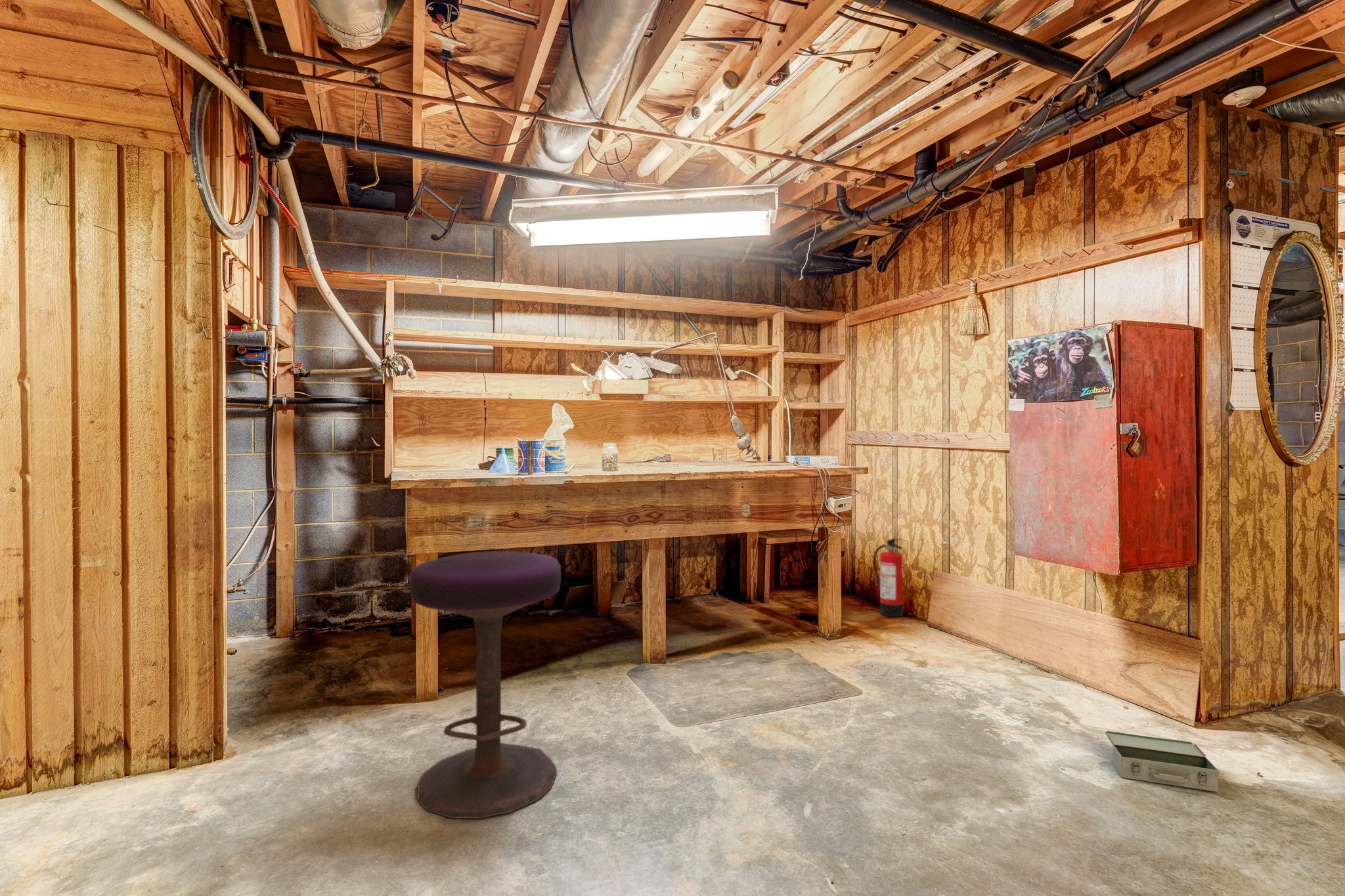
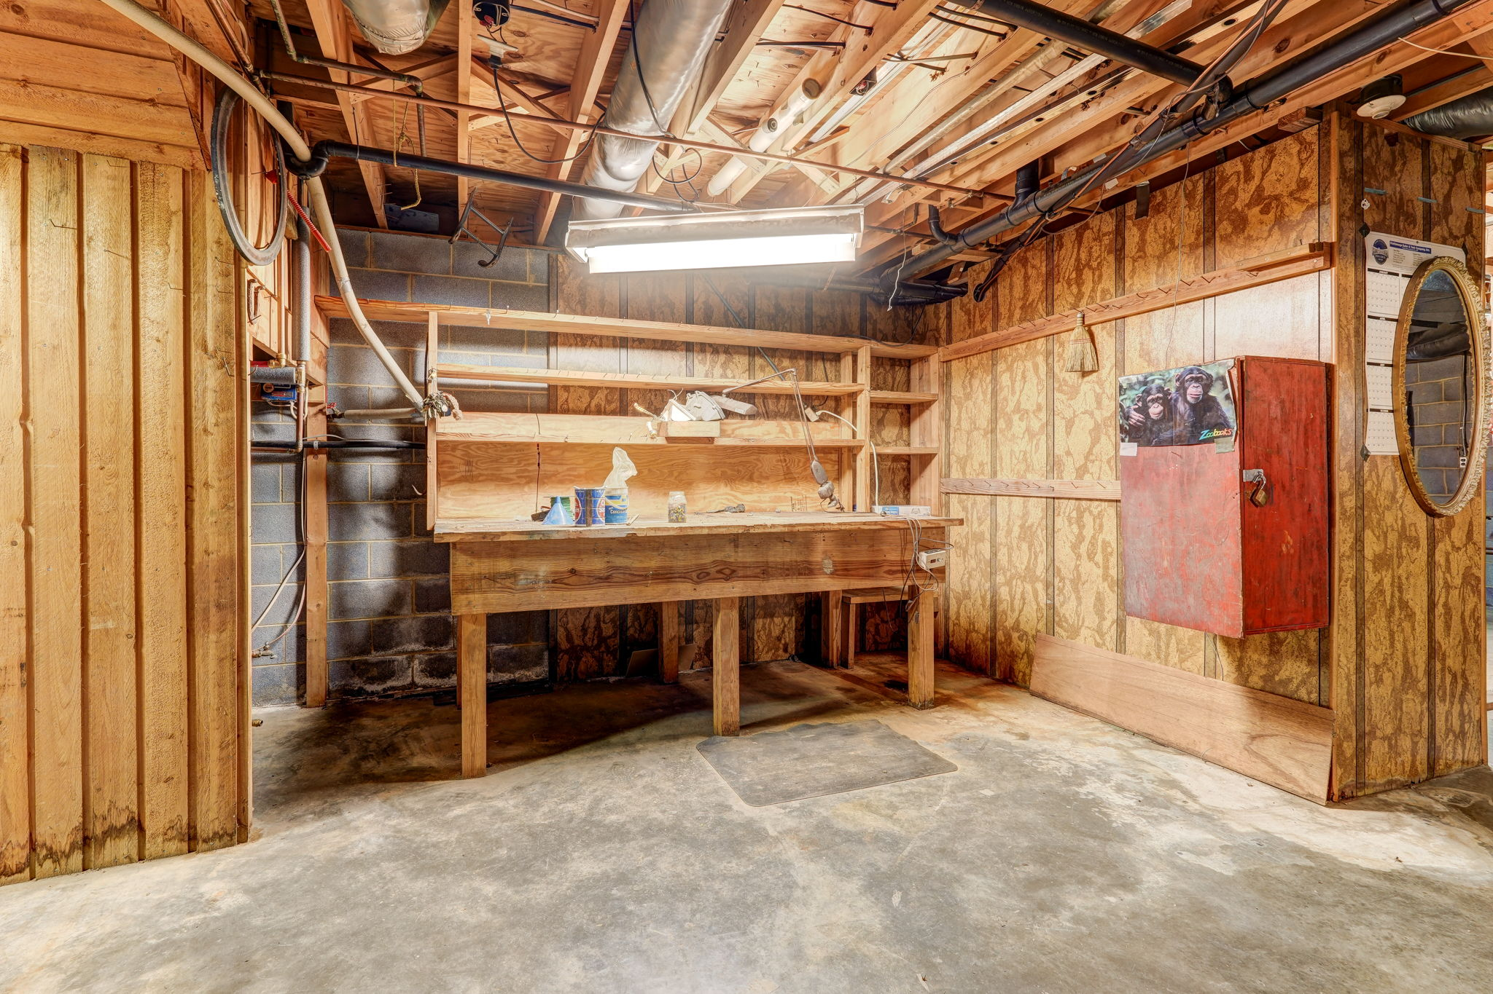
- toolbox [1104,731,1219,792]
- stool [409,551,562,819]
- fire extinguisher [873,538,905,618]
